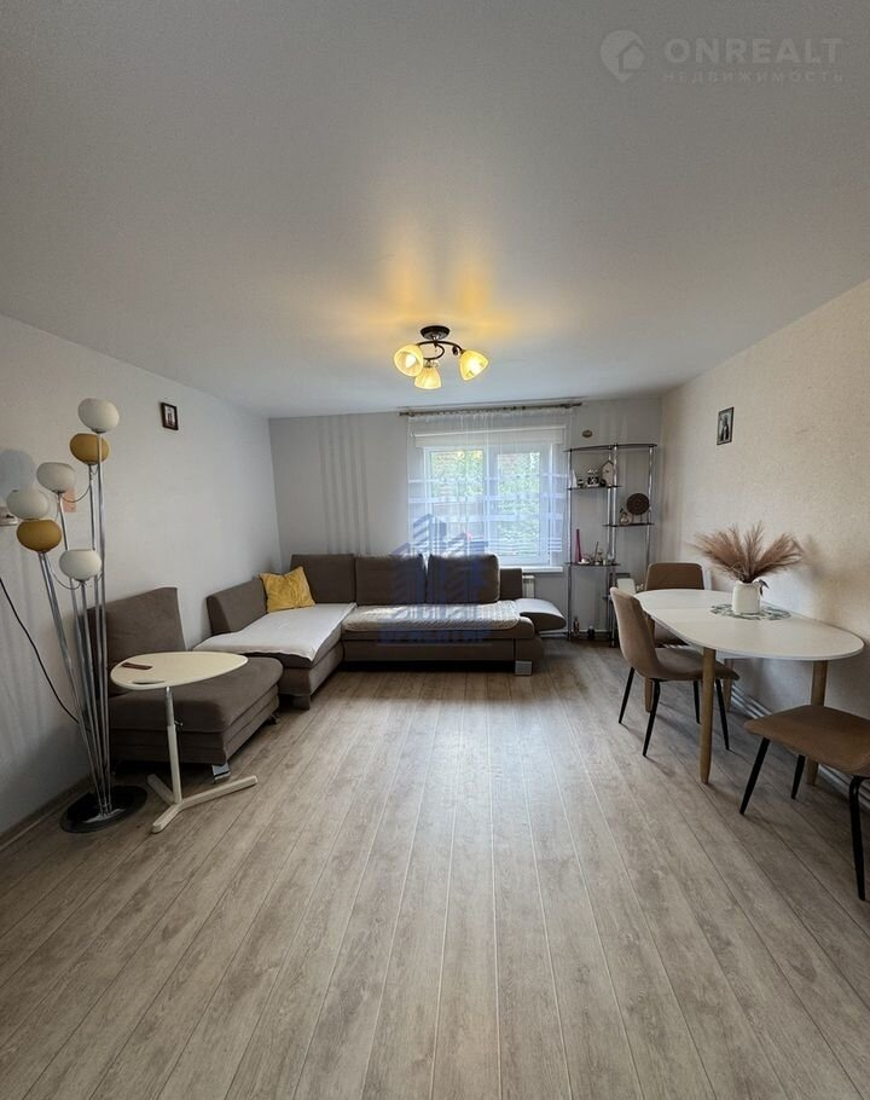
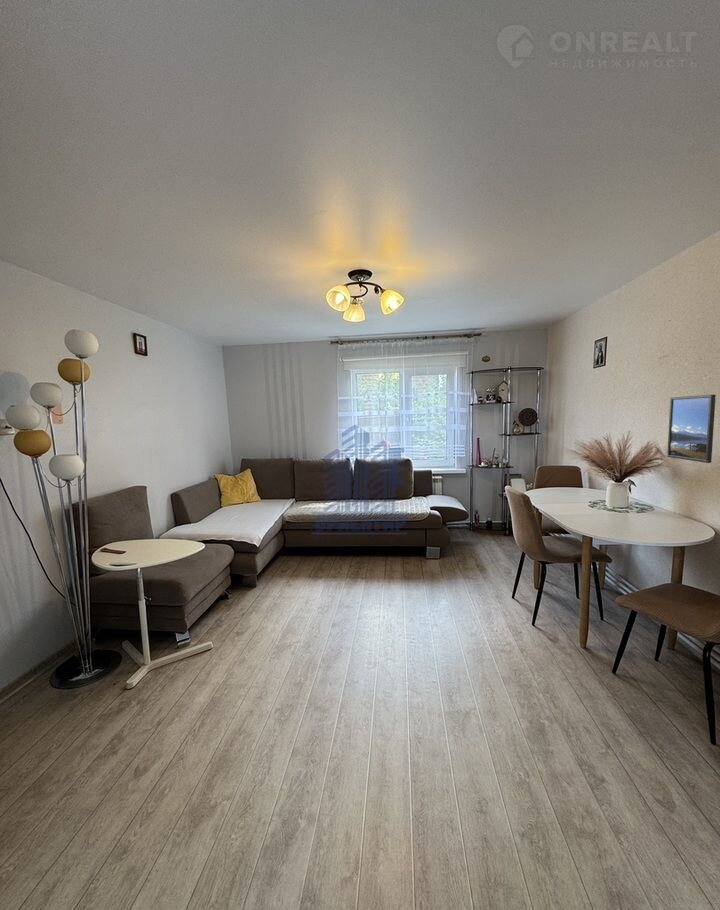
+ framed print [666,394,717,464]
